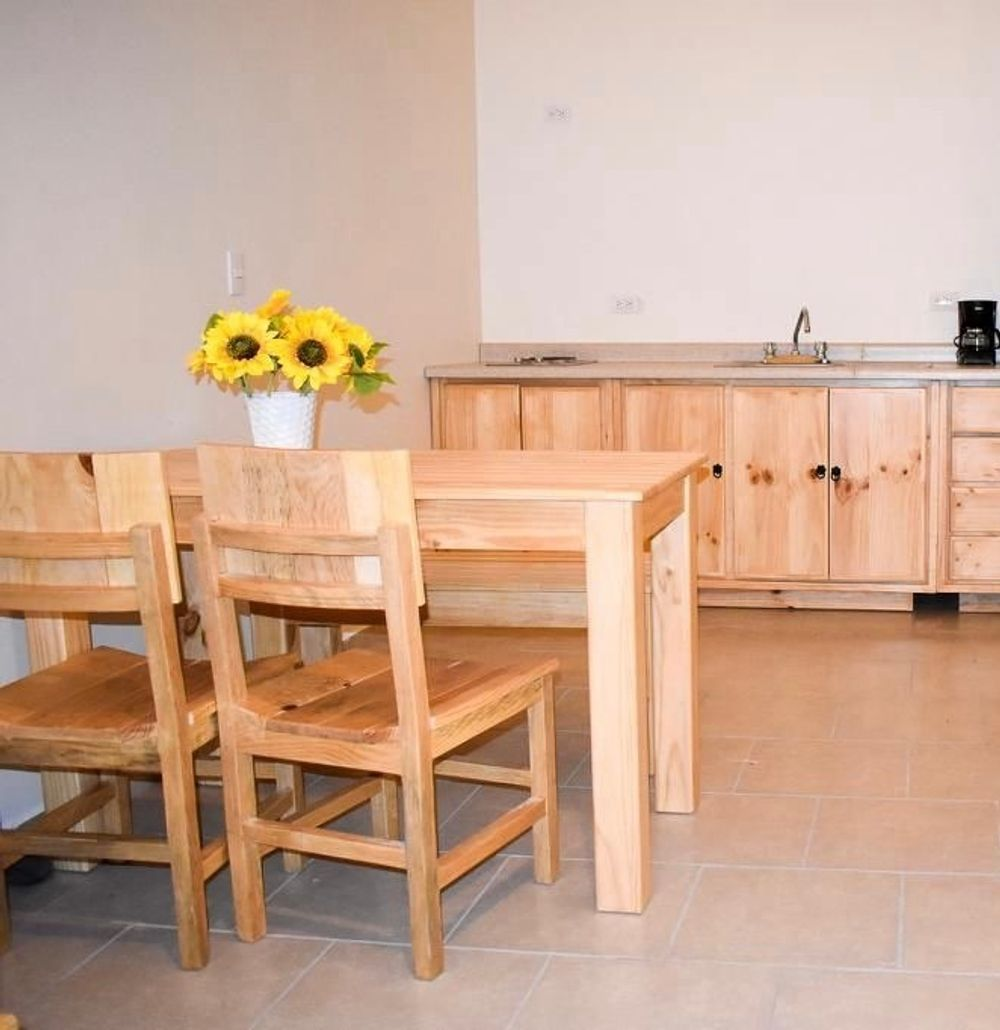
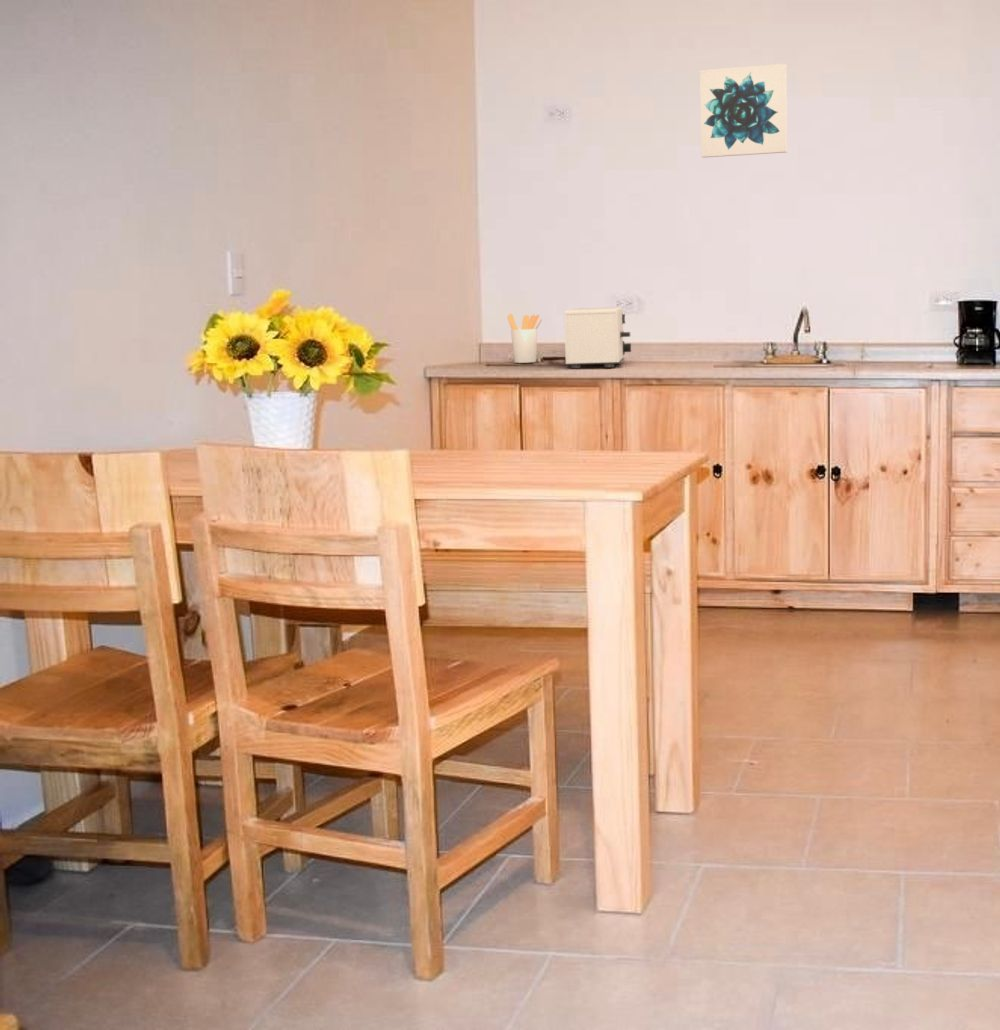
+ toaster [563,306,632,369]
+ utensil holder [506,313,543,364]
+ wall art [699,63,788,159]
